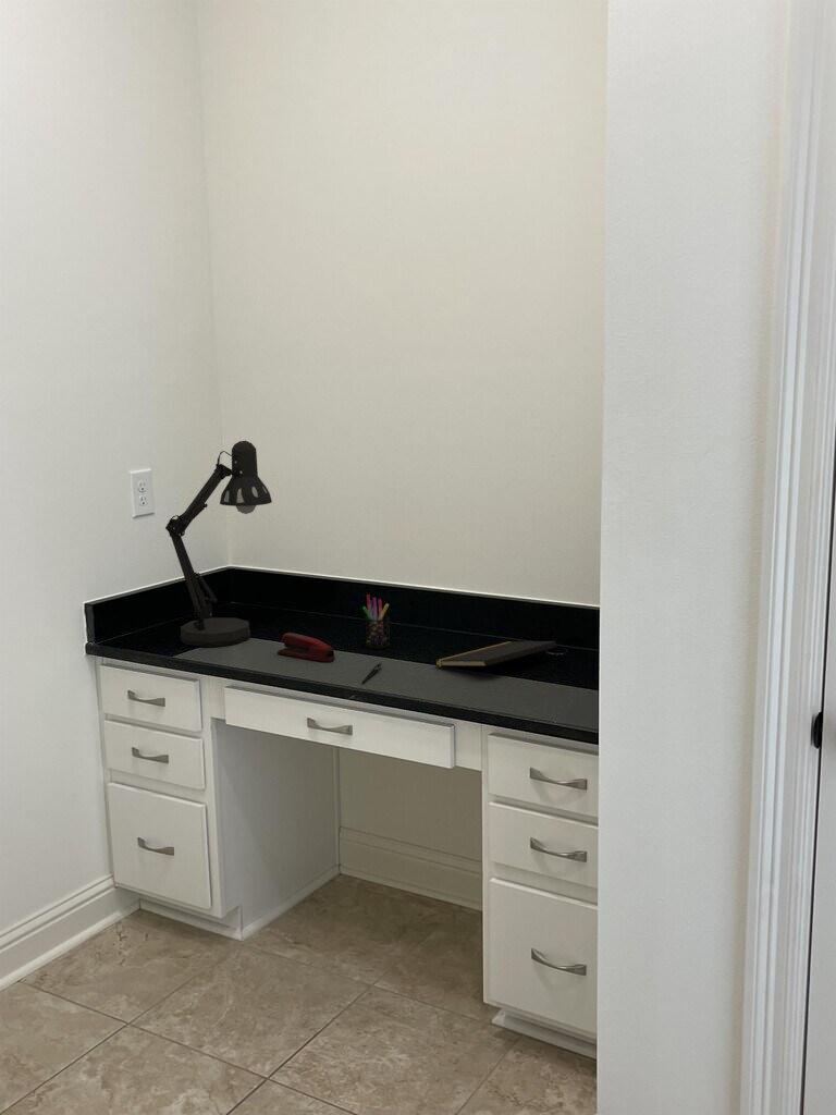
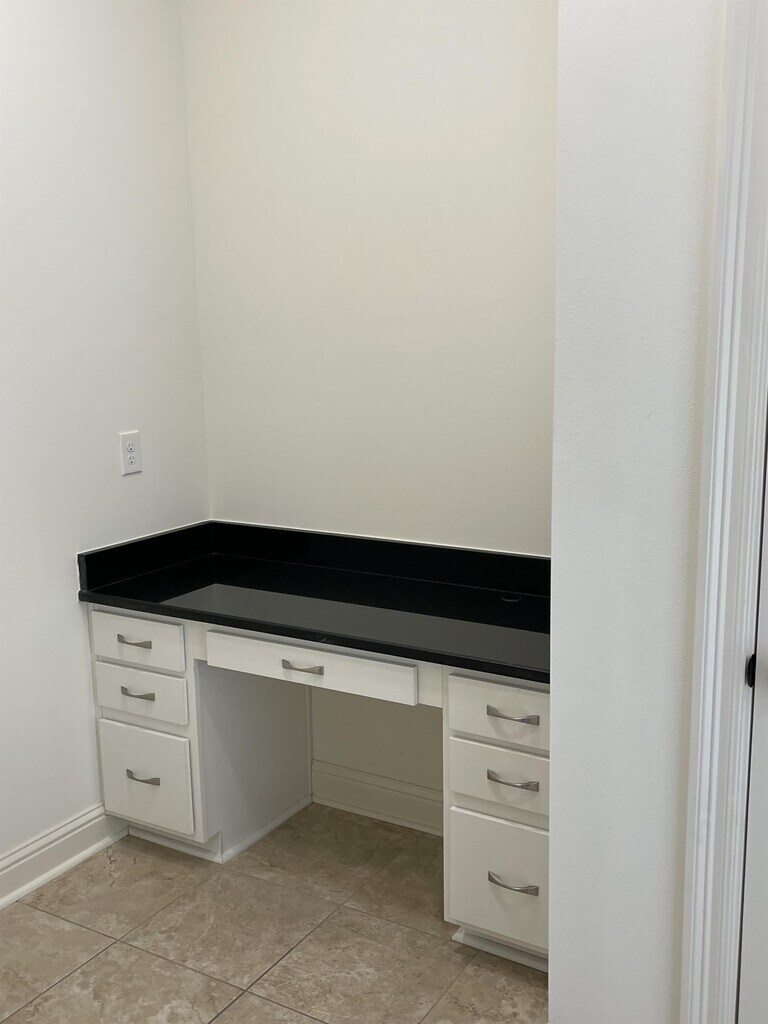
- desk lamp [164,440,273,648]
- pen holder [361,593,391,650]
- notepad [433,640,558,667]
- pen [360,662,383,685]
- stapler [276,632,336,663]
